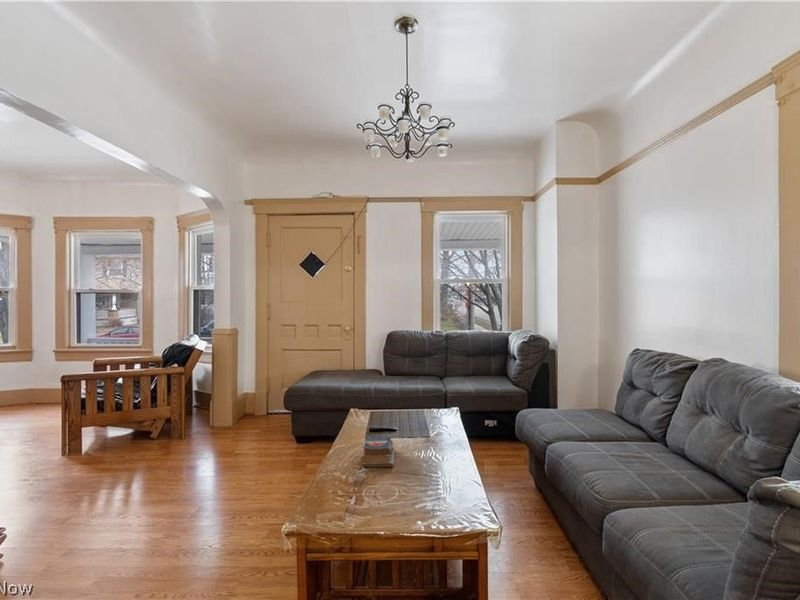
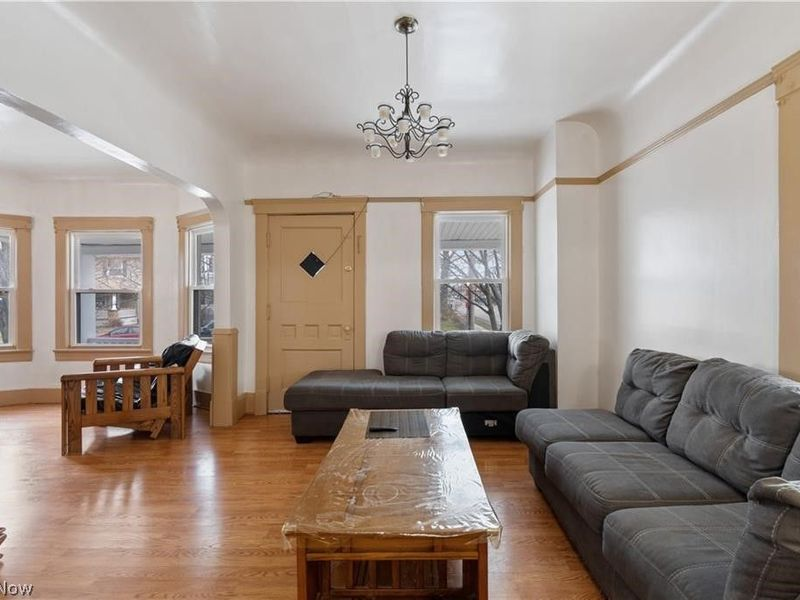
- books [360,434,396,468]
